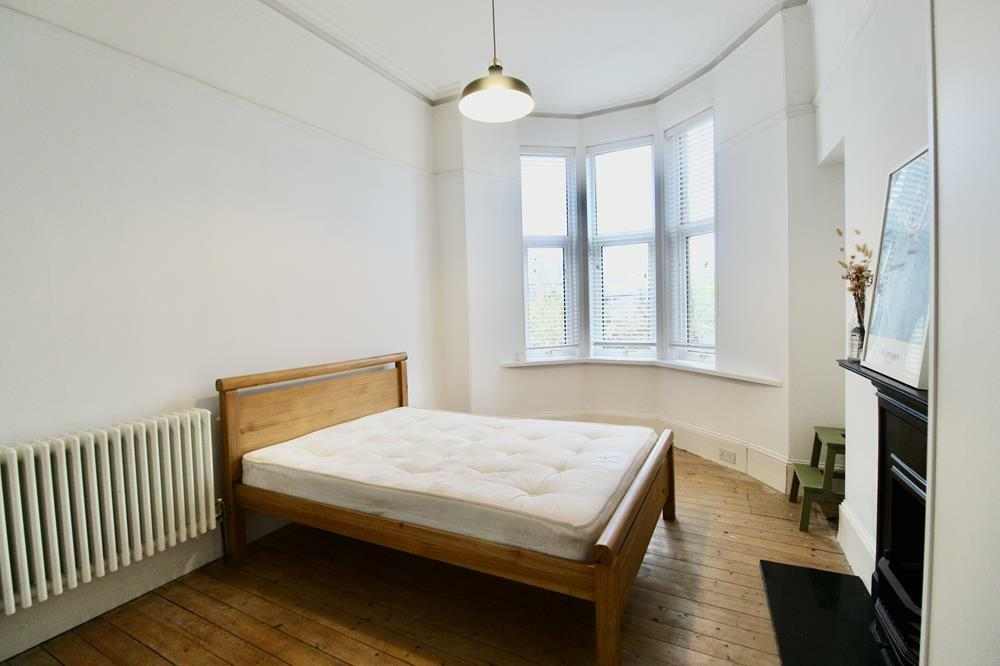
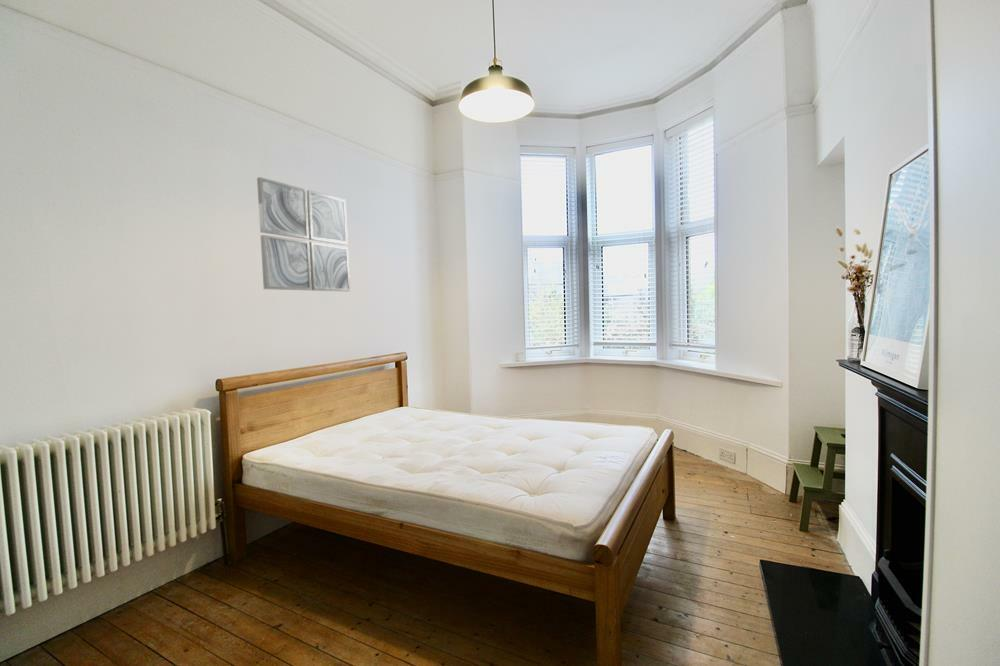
+ wall art [256,176,351,292]
